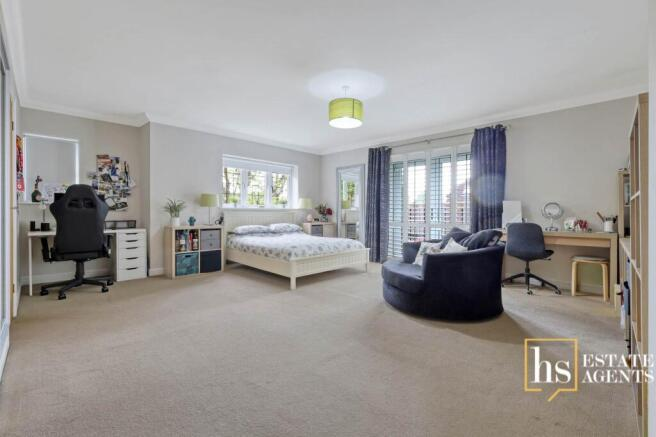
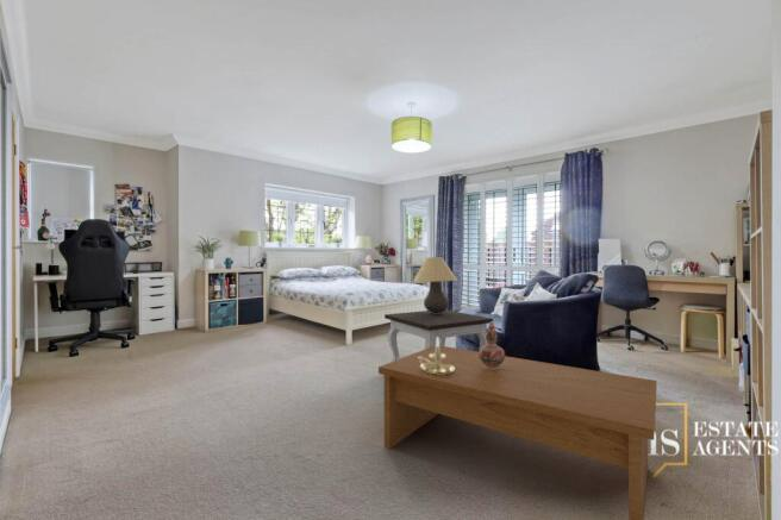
+ candle holder [419,337,454,375]
+ coffee table [377,344,657,520]
+ table lamp [412,256,458,314]
+ side table [383,309,494,362]
+ decorative vase [477,321,506,370]
